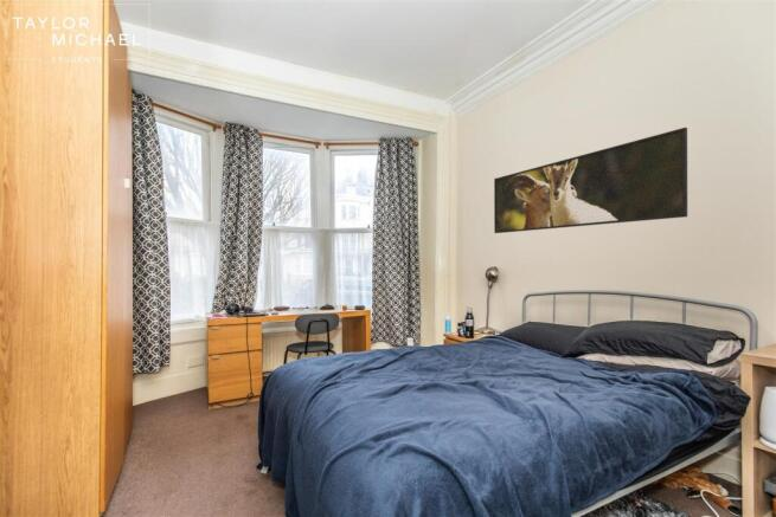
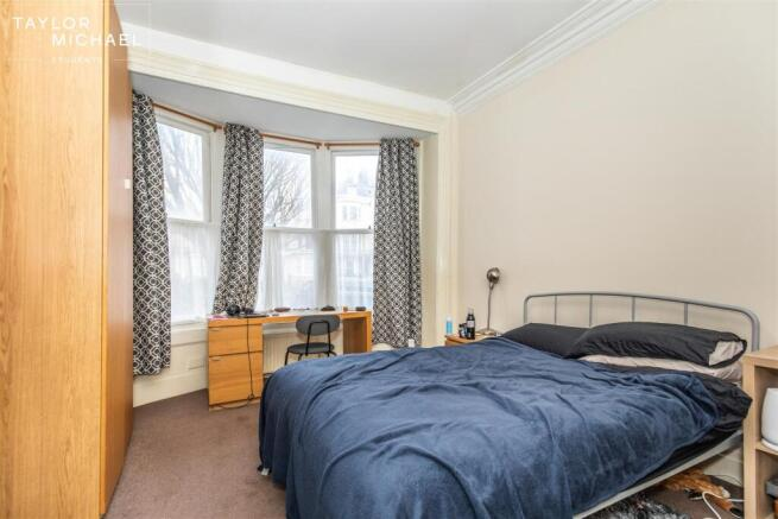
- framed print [493,127,688,234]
